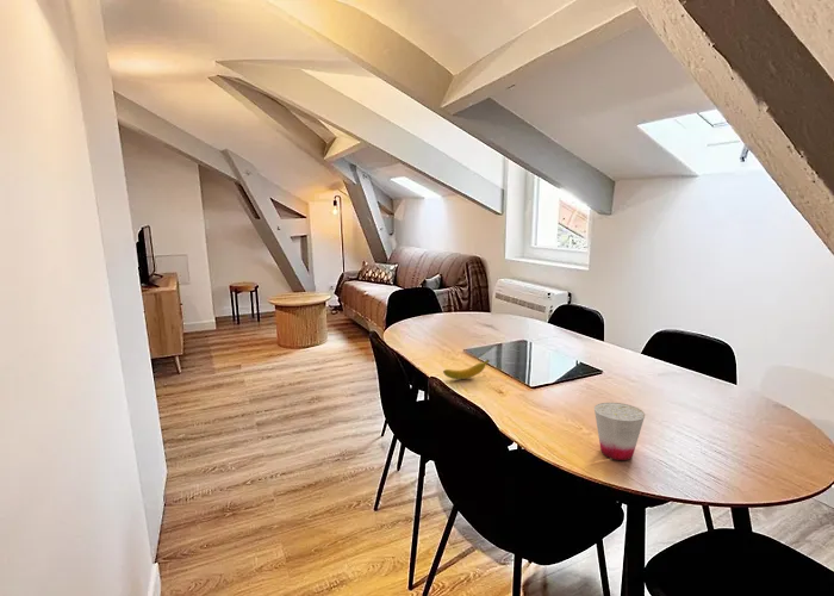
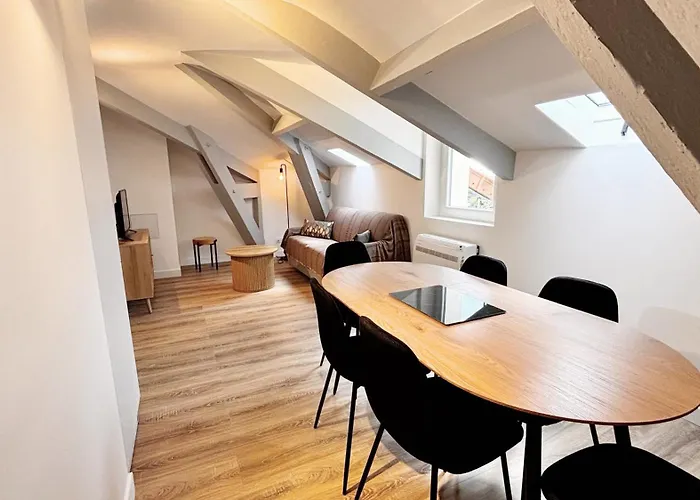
- banana [442,358,491,380]
- cup [593,402,646,461]
